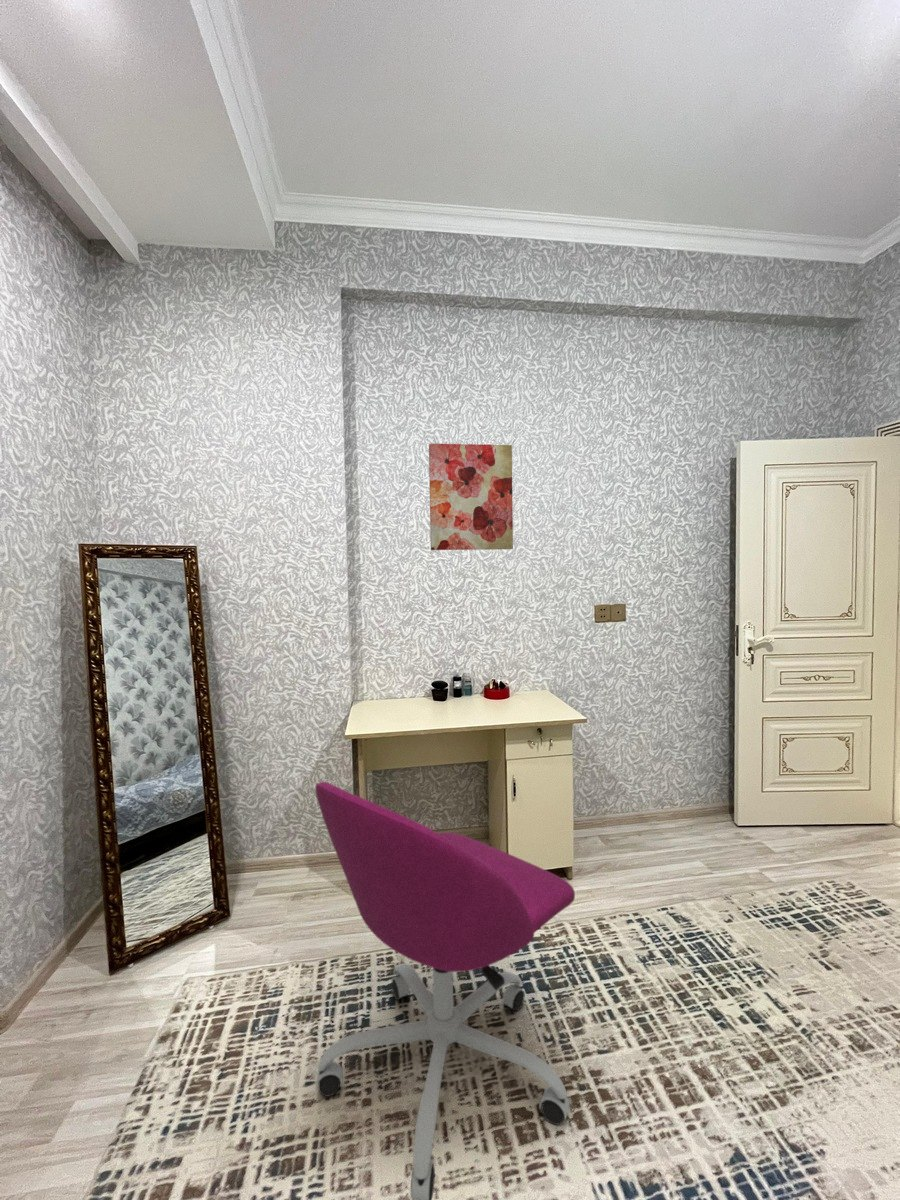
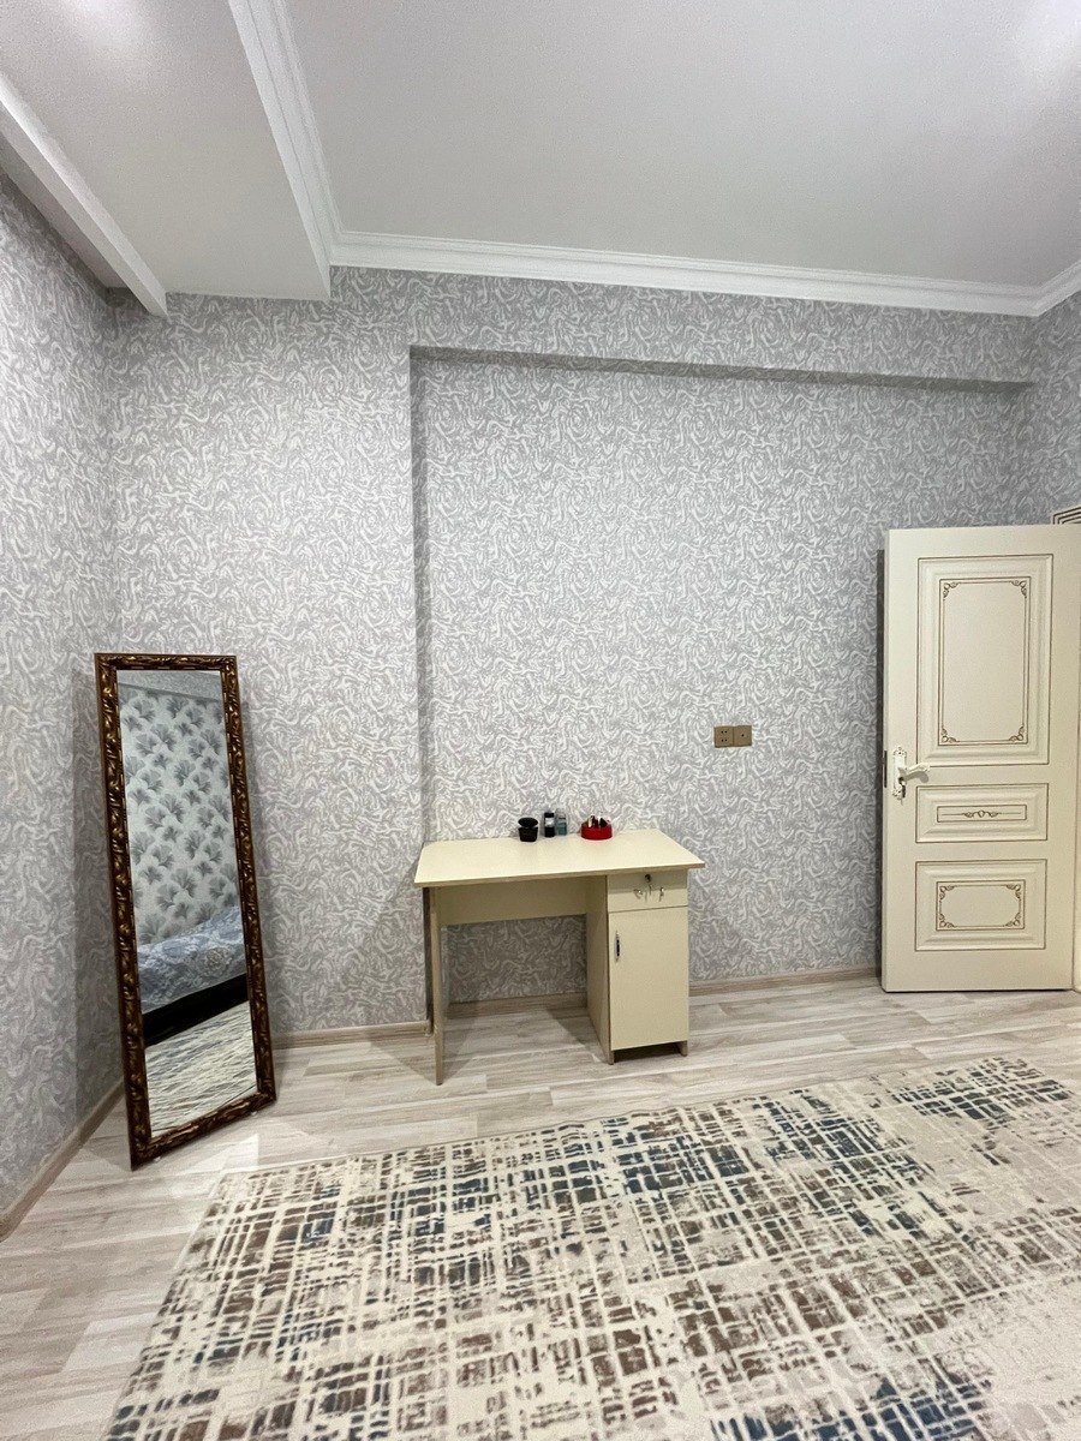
- office chair [314,781,576,1200]
- wall art [428,443,514,551]
